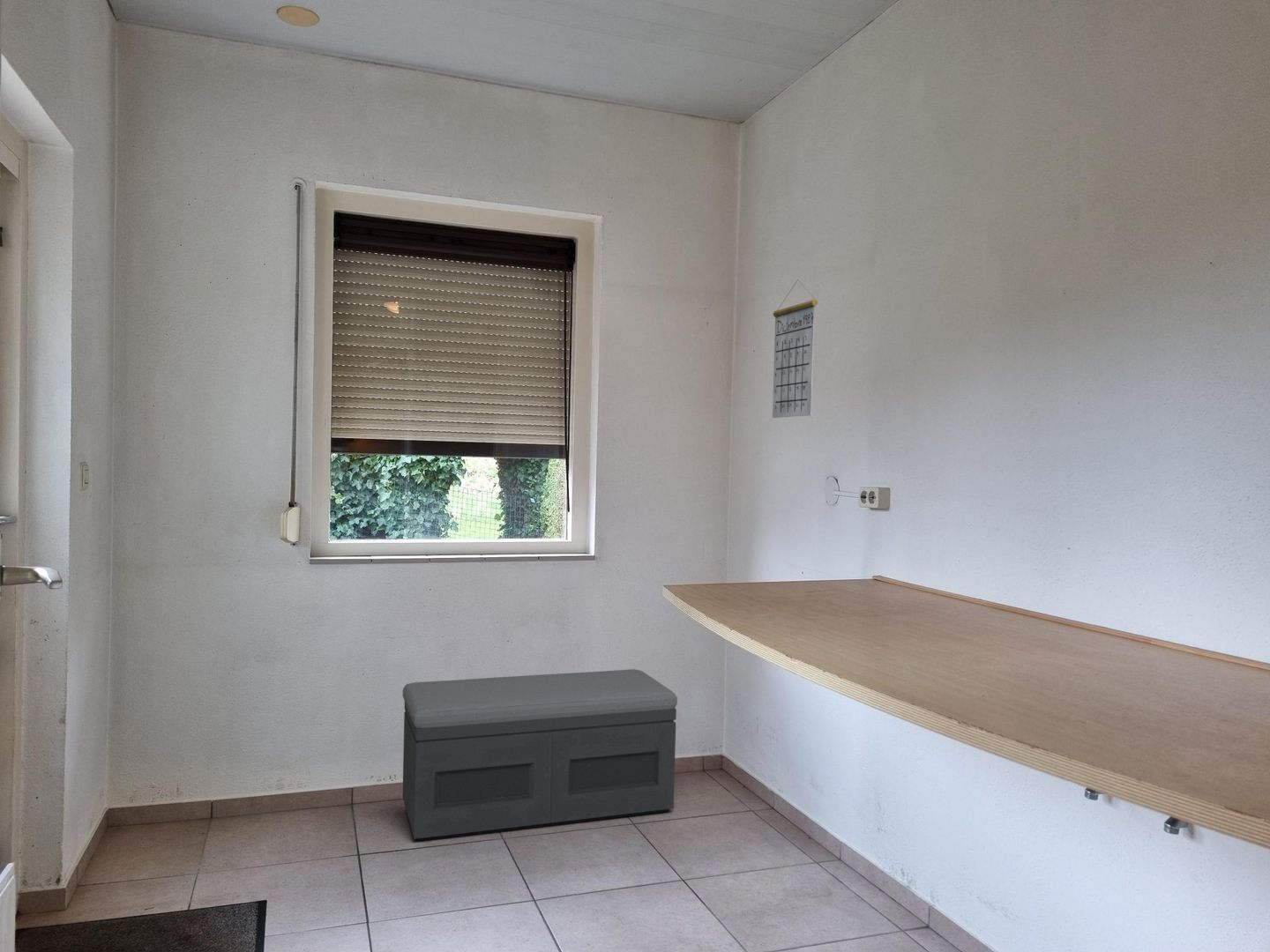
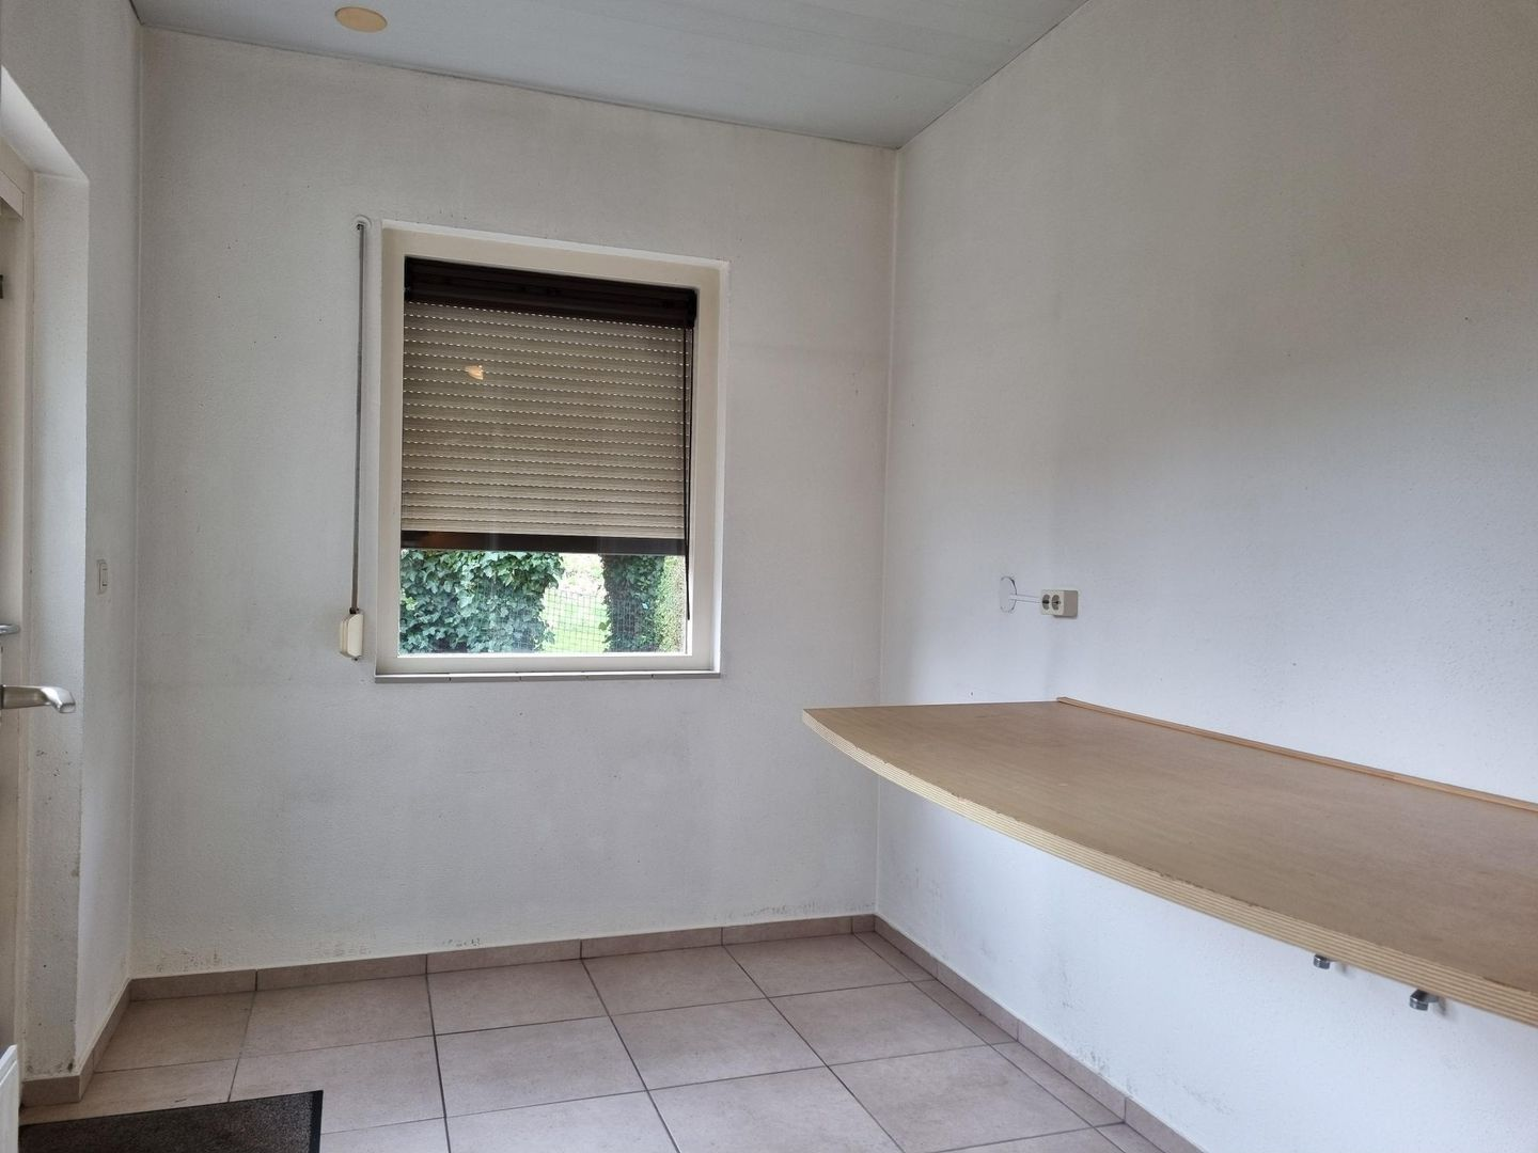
- storage bench [402,668,678,842]
- calendar [772,279,818,419]
